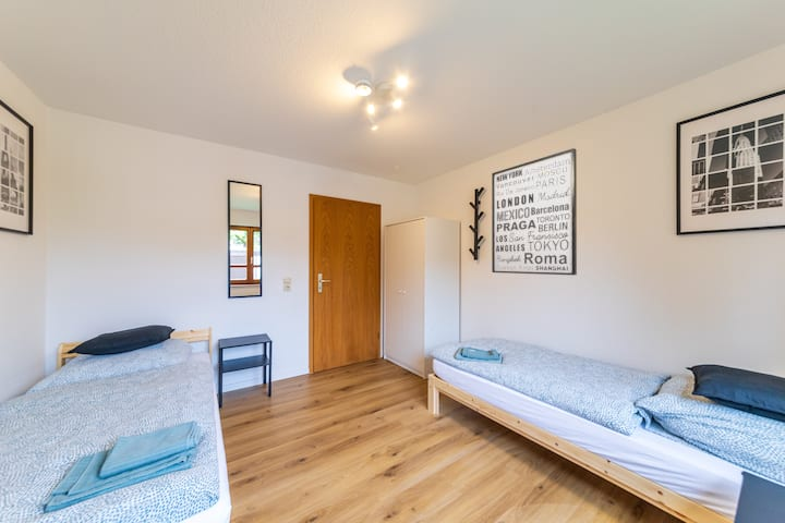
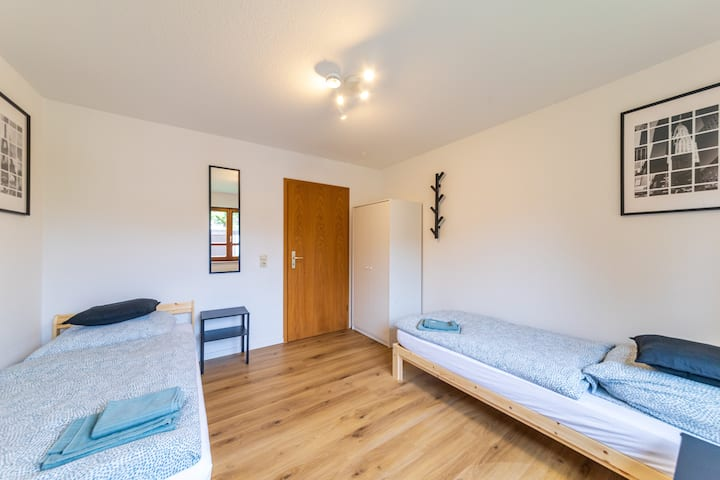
- wall art [491,147,578,276]
